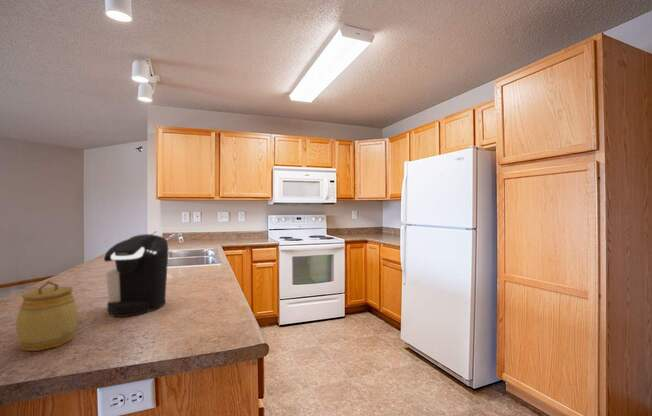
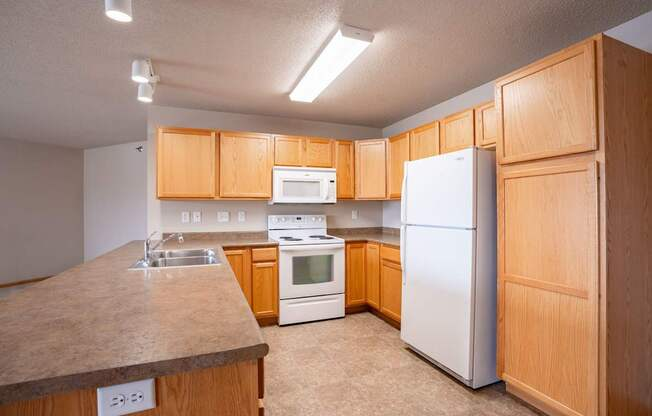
- coffee maker [103,233,169,318]
- jar [15,280,78,352]
